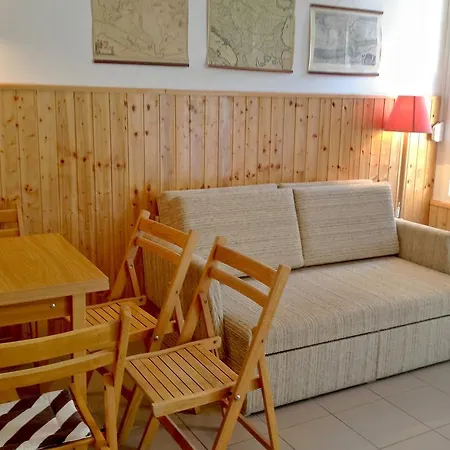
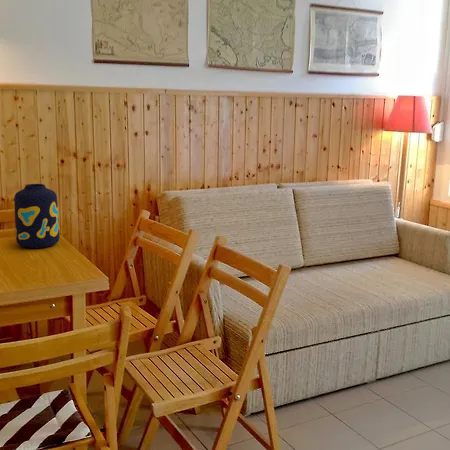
+ vase [13,183,61,249]
